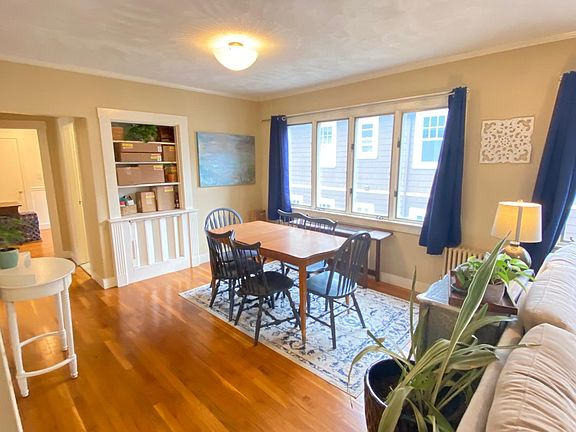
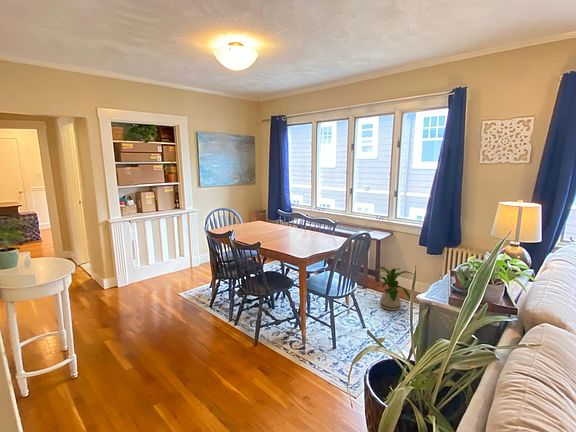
+ house plant [372,266,415,312]
